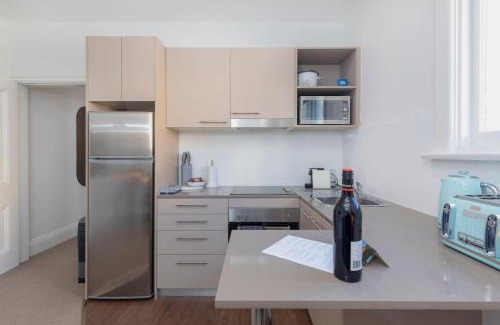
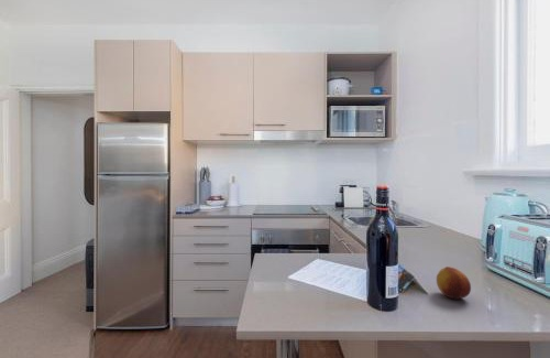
+ fruit [436,265,472,300]
